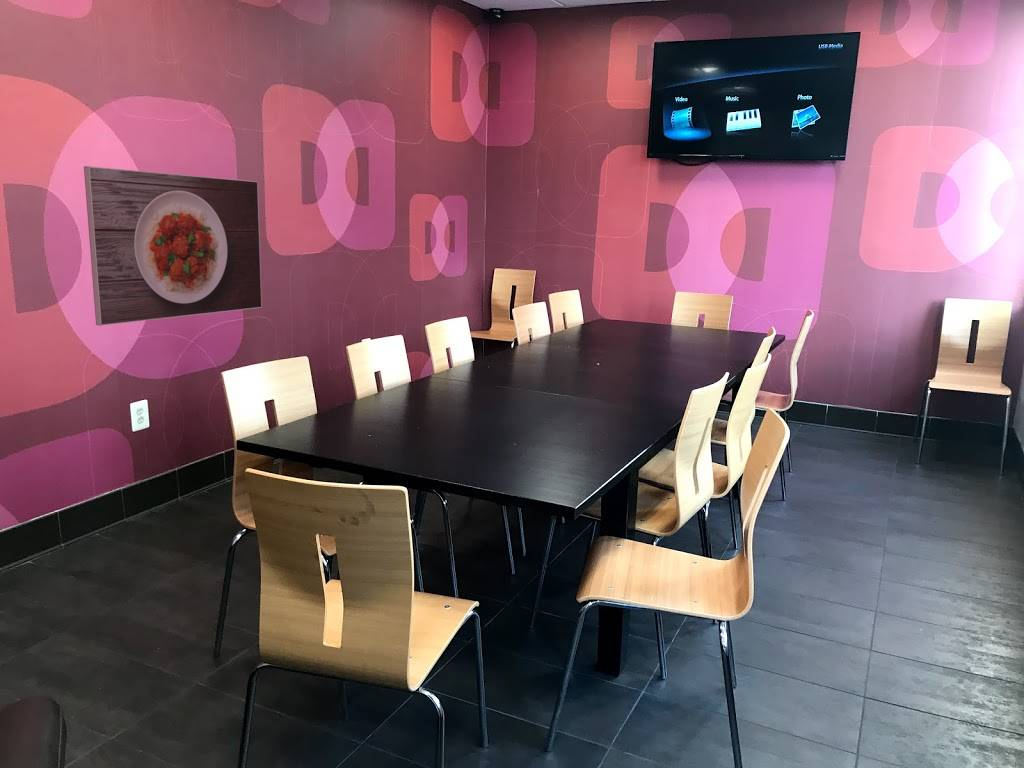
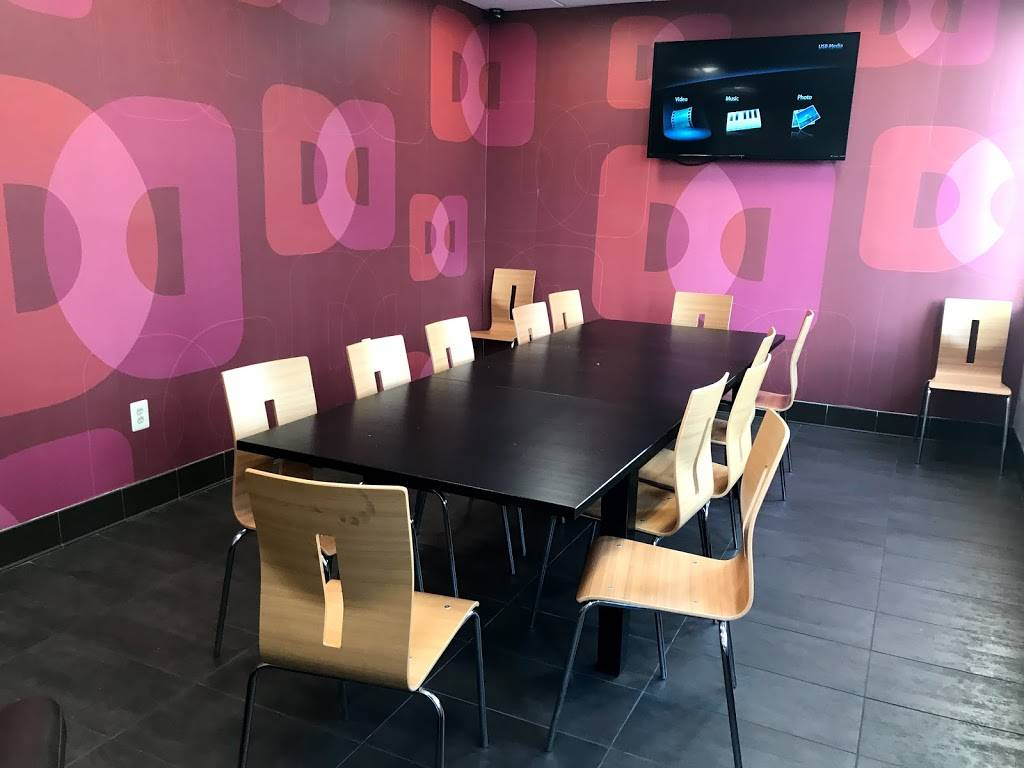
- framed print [83,165,263,327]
